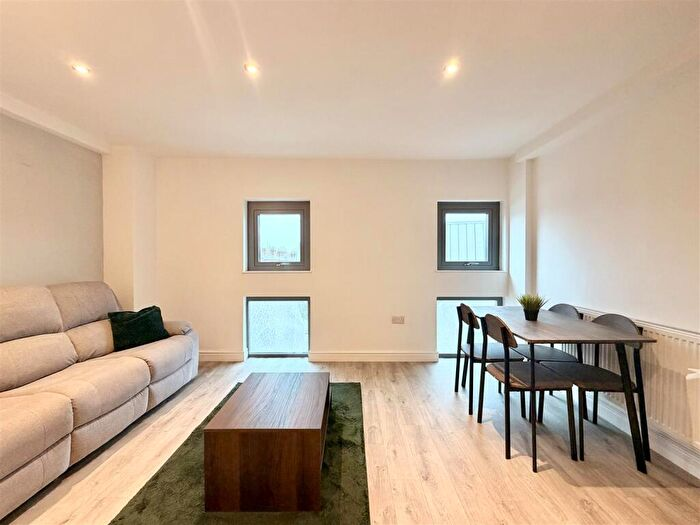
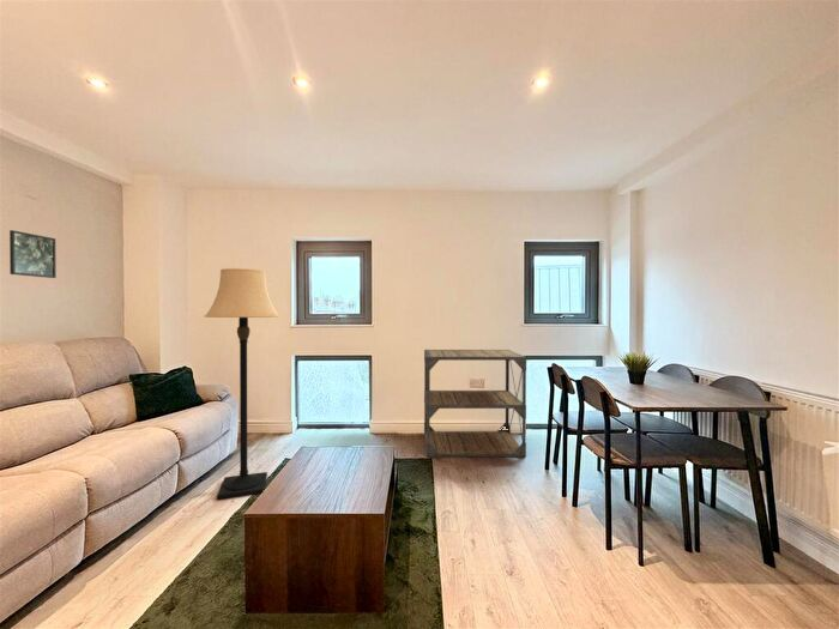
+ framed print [8,229,58,279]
+ lamp [203,267,282,501]
+ shelving unit [423,349,527,458]
